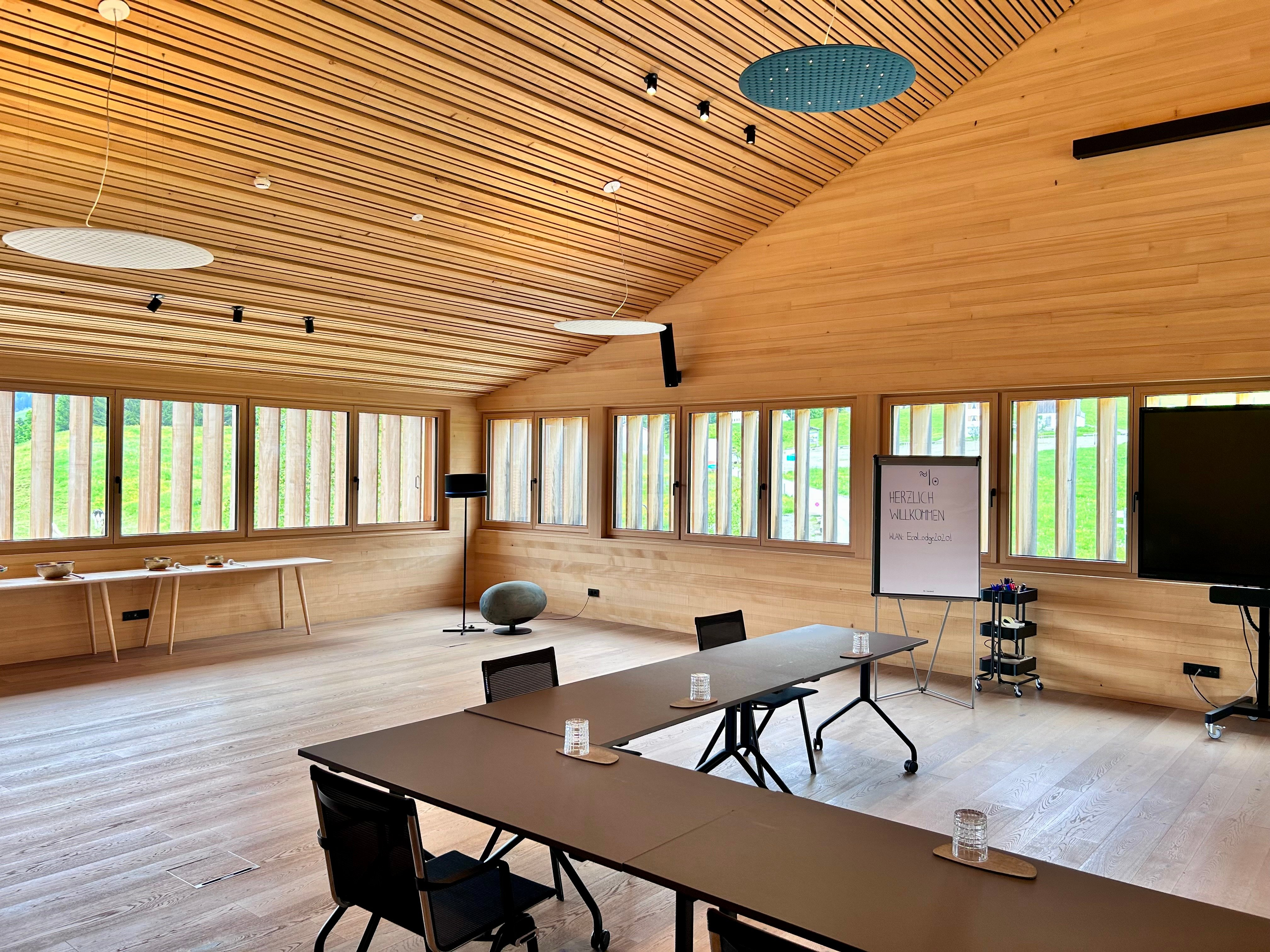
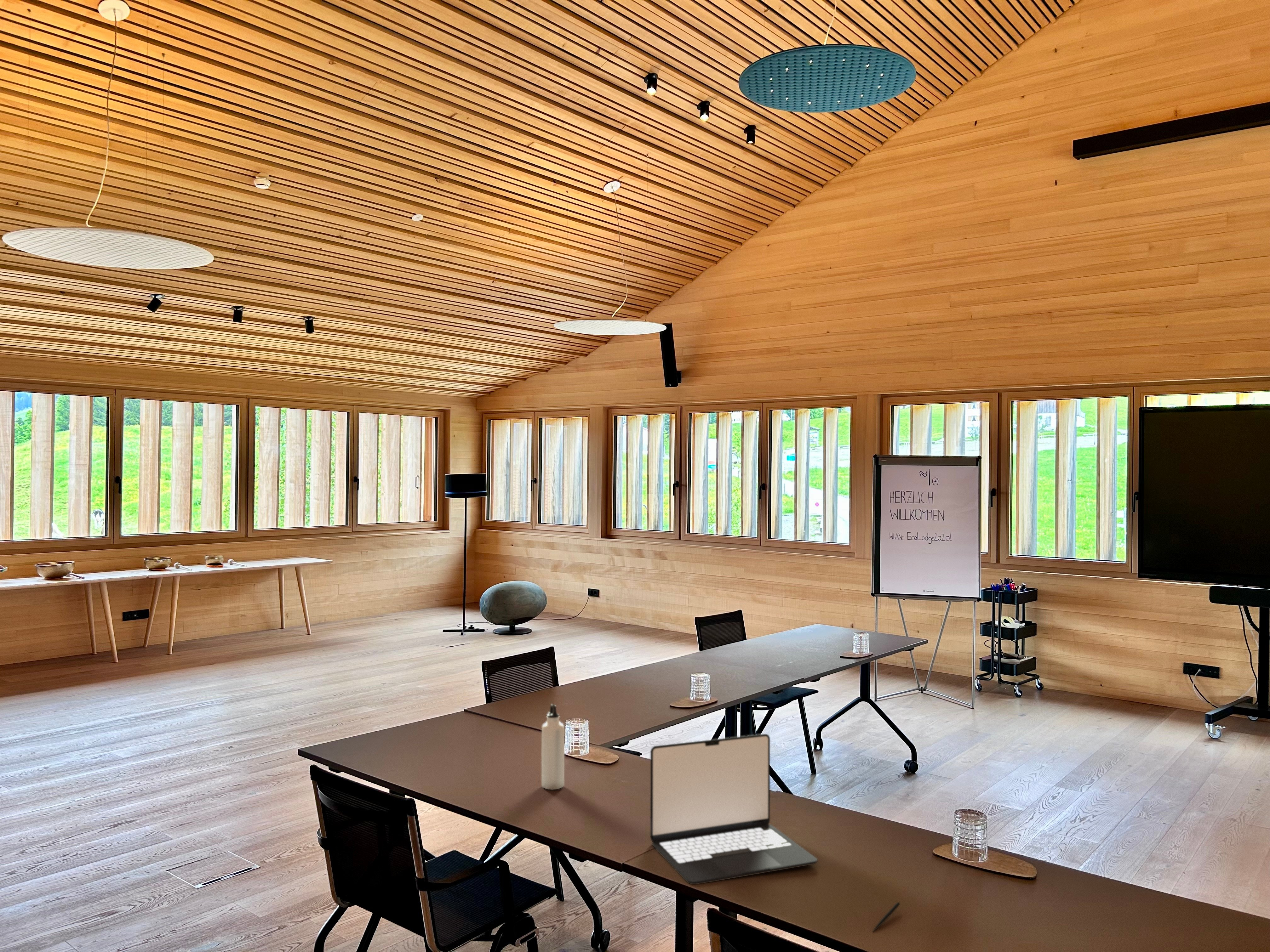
+ pen [872,902,900,932]
+ laptop [650,734,818,885]
+ water bottle [541,704,565,790]
